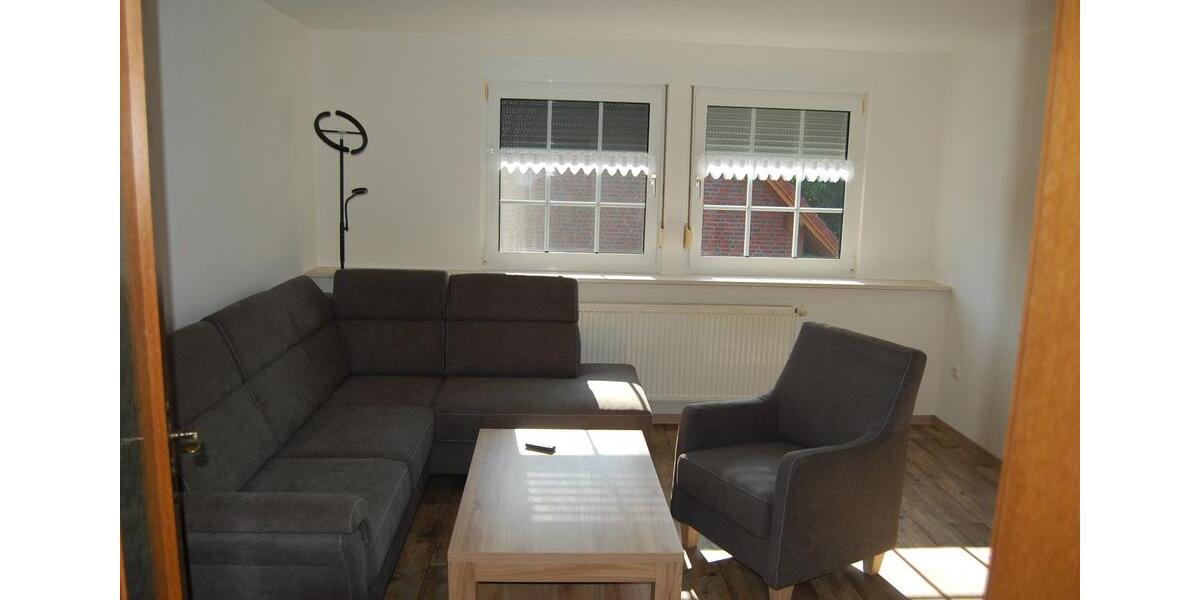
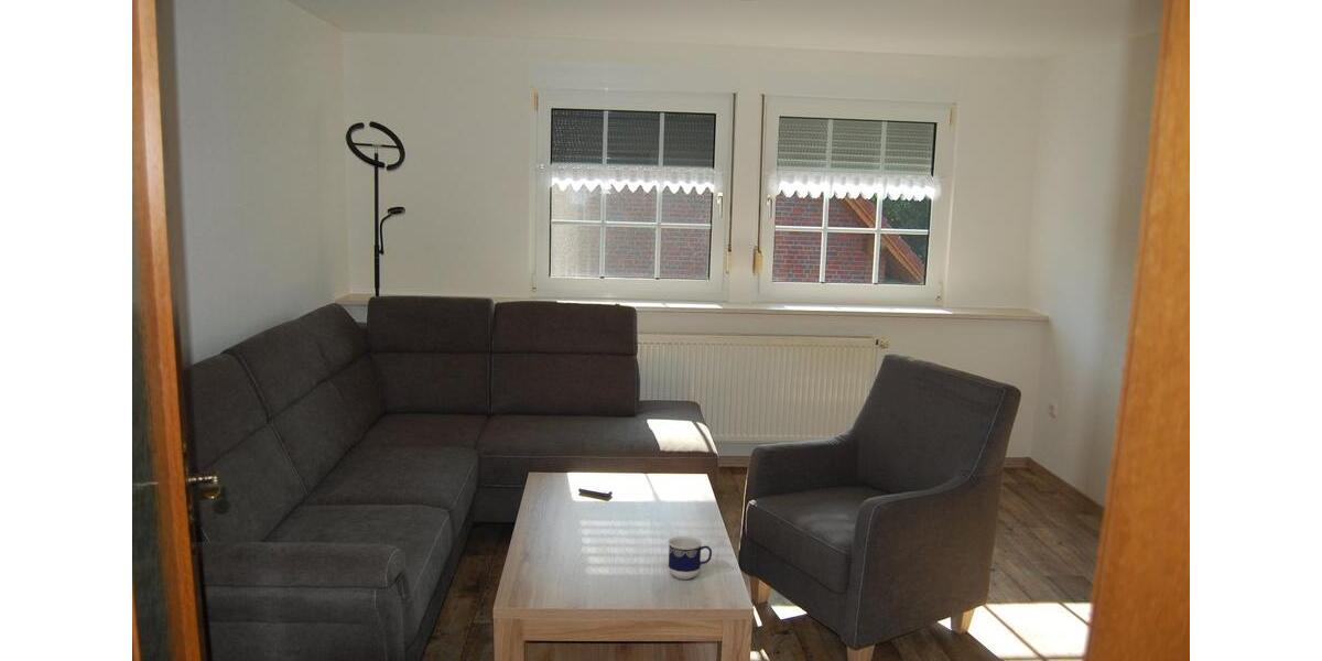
+ cup [668,535,713,581]
